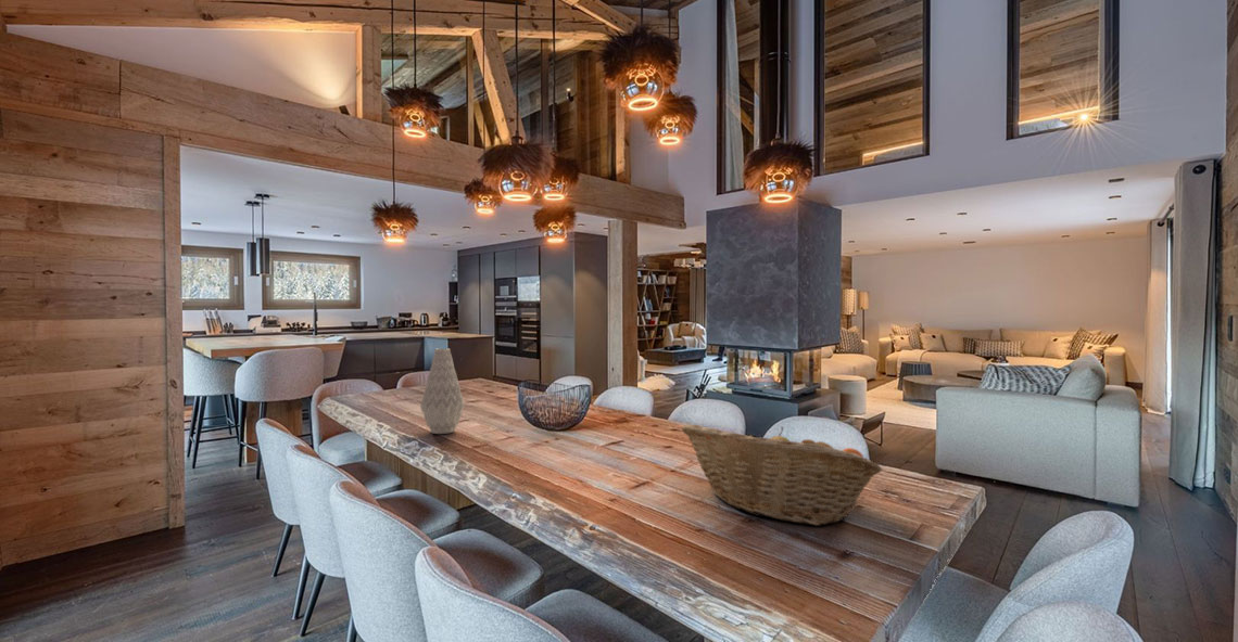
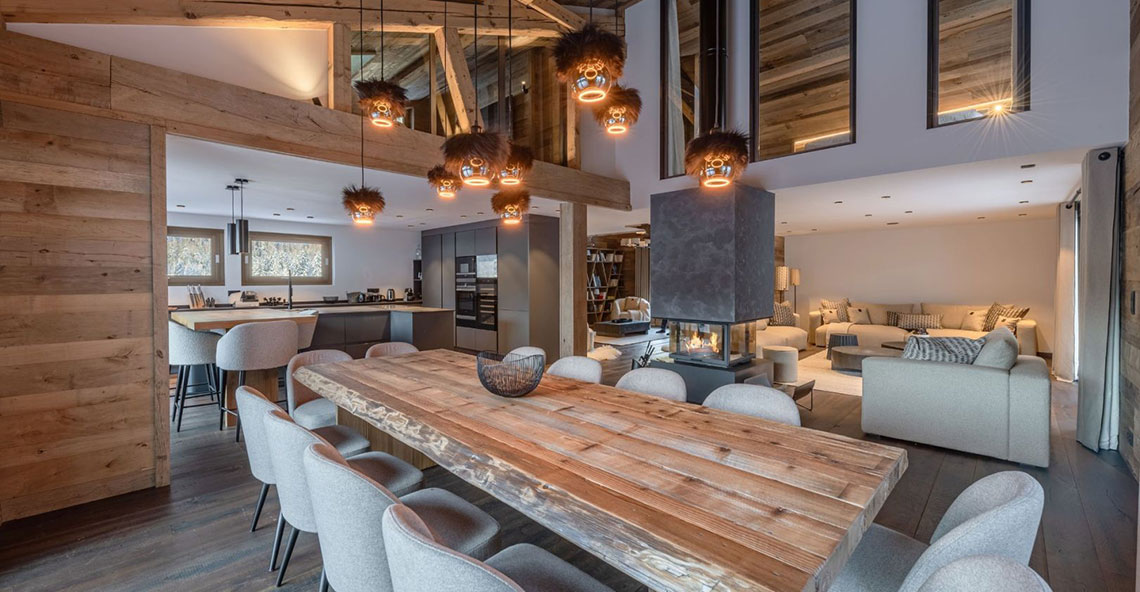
- fruit basket [681,423,884,527]
- vase [419,347,466,435]
